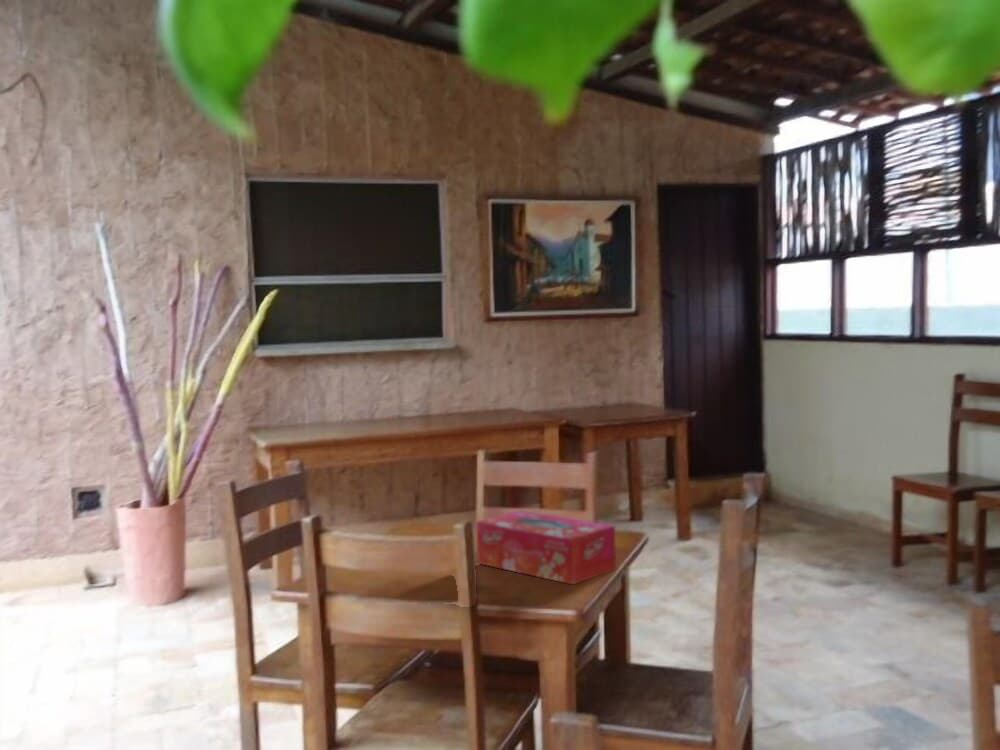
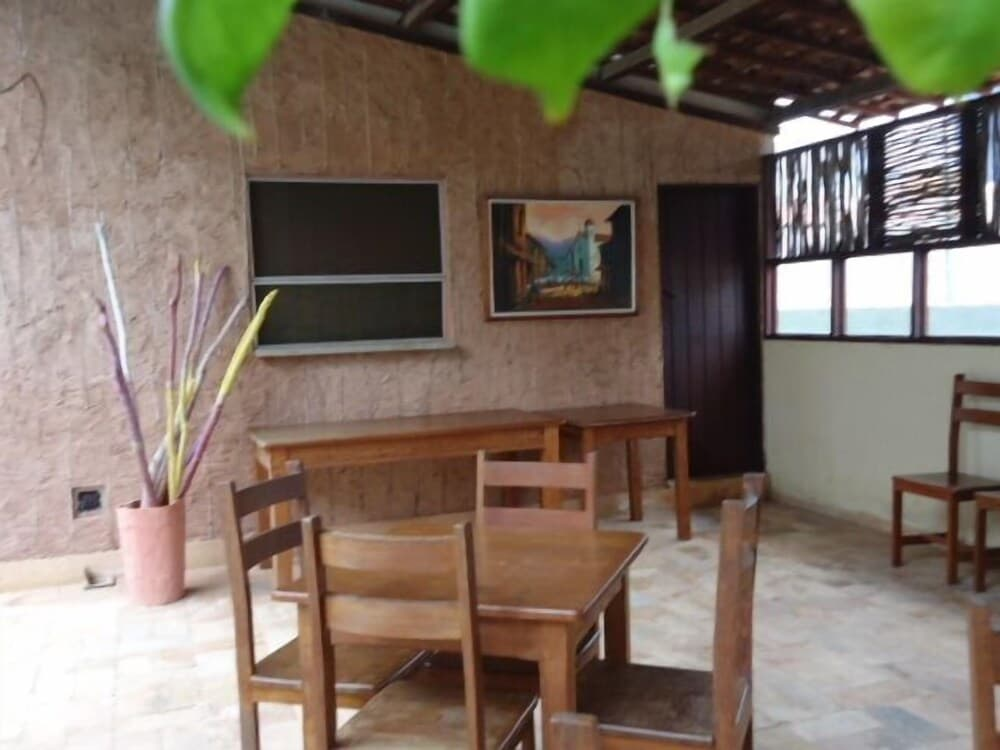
- tissue box [475,510,617,586]
